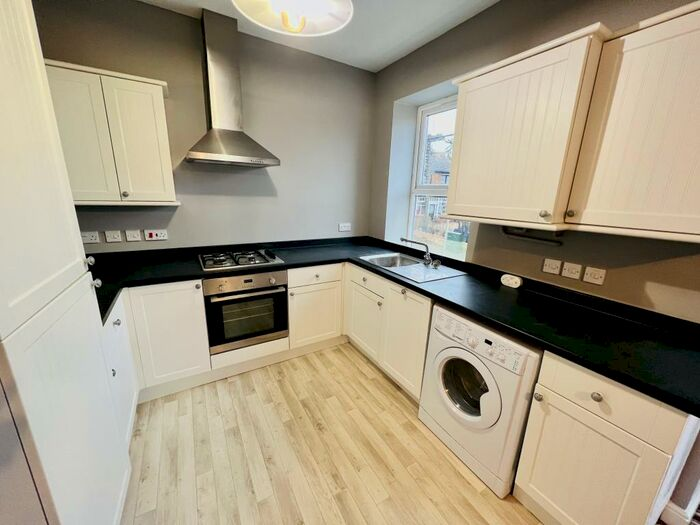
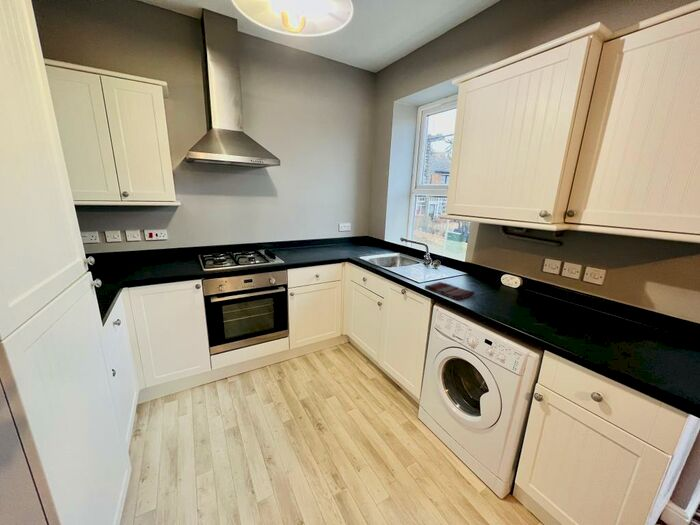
+ dish towel [424,281,476,301]
